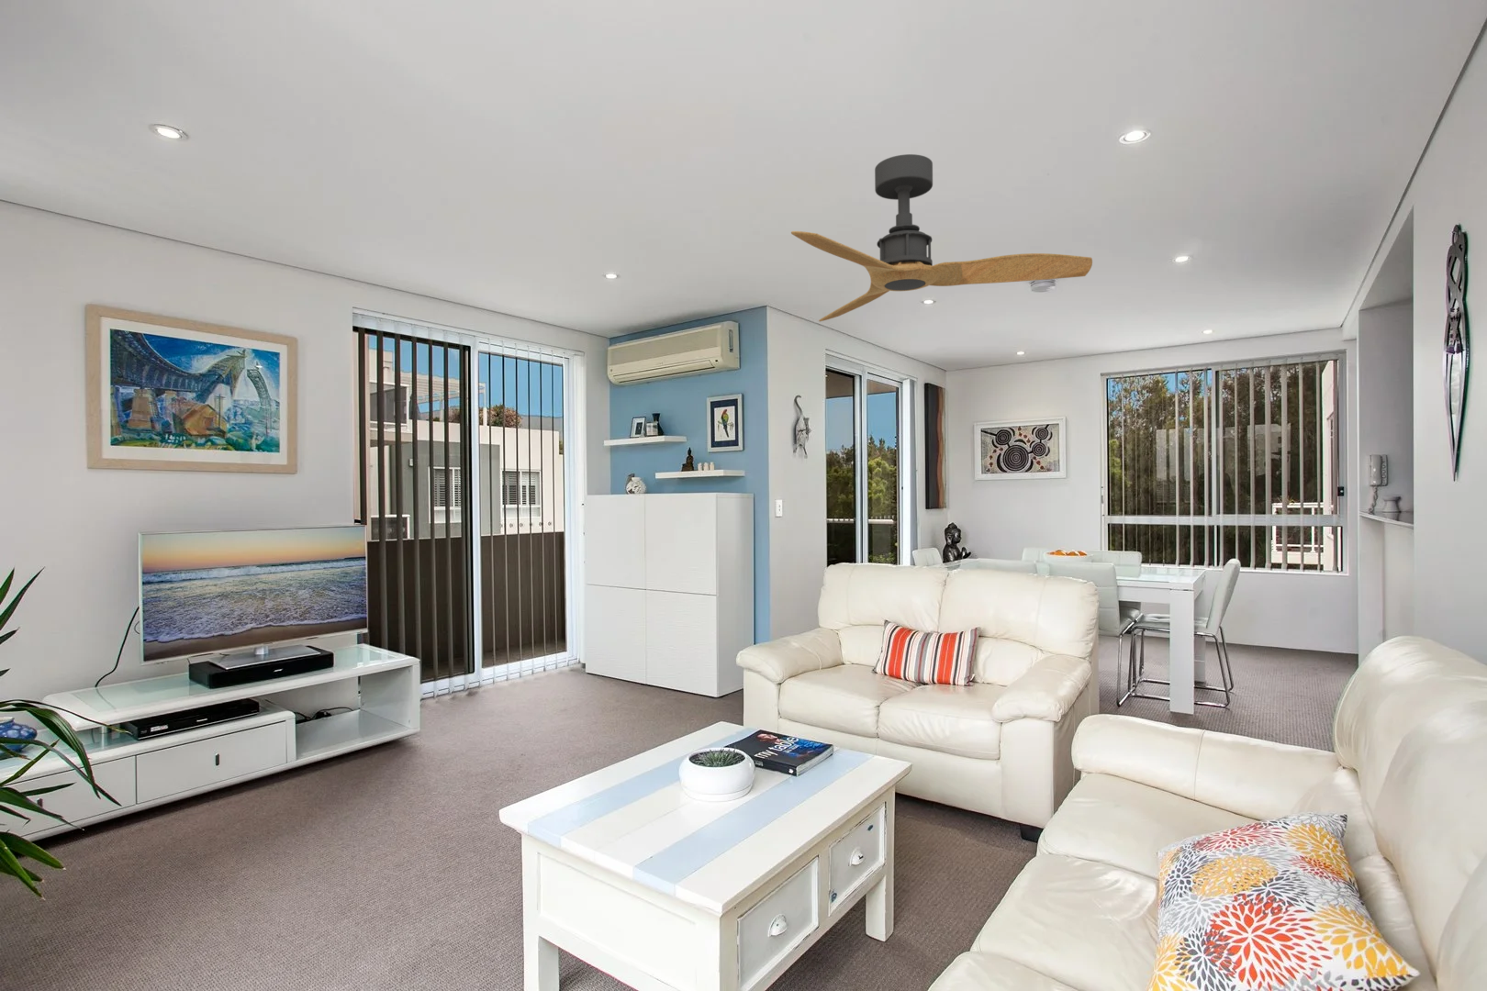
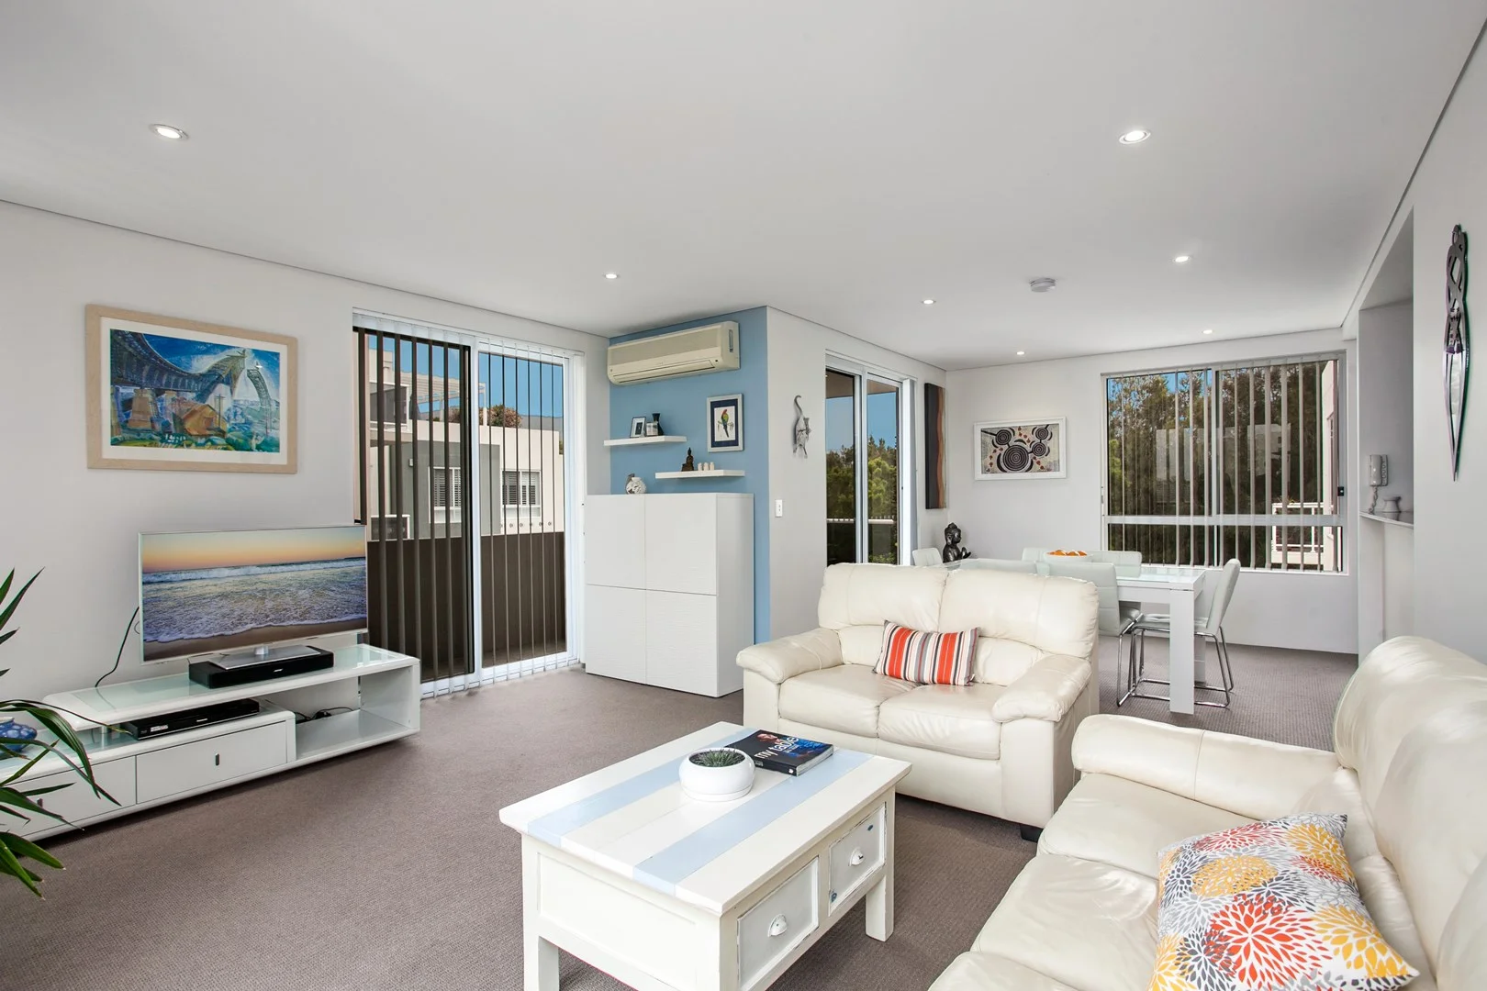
- ceiling fan [790,154,1093,322]
